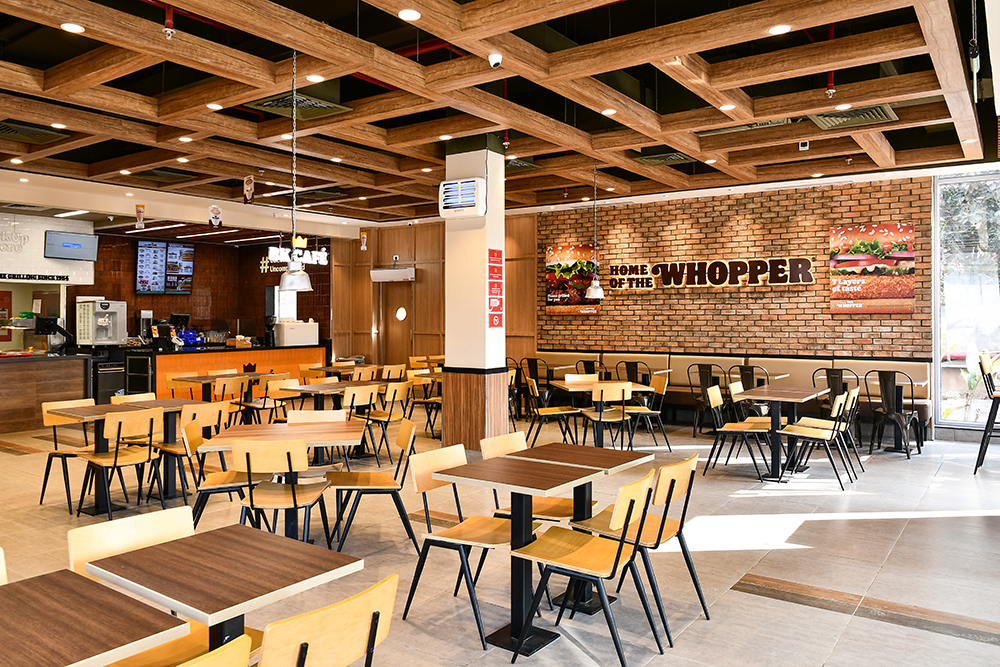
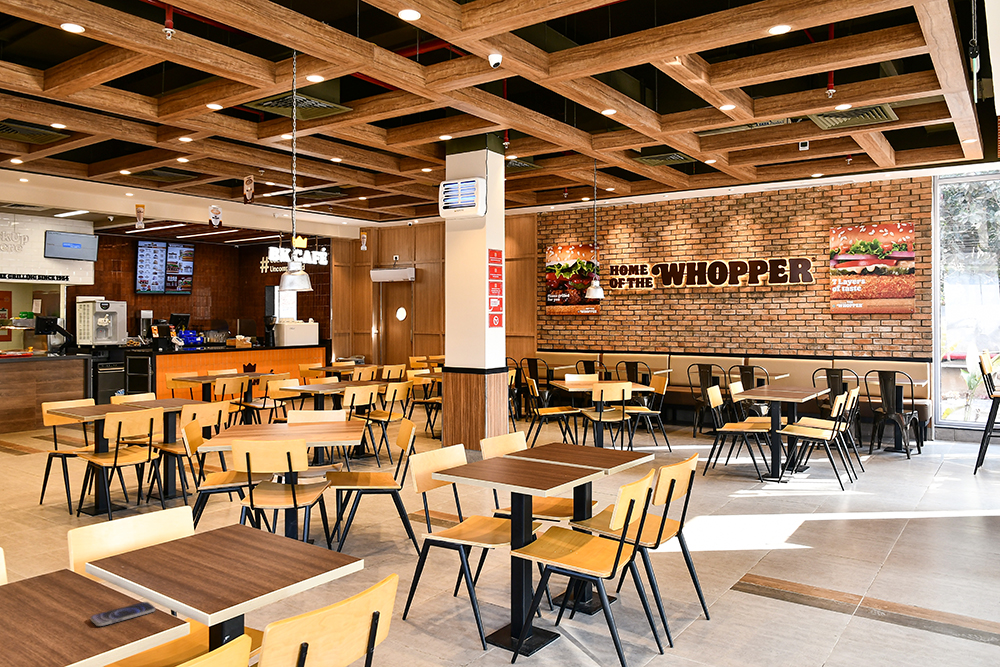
+ smartphone [90,601,156,627]
